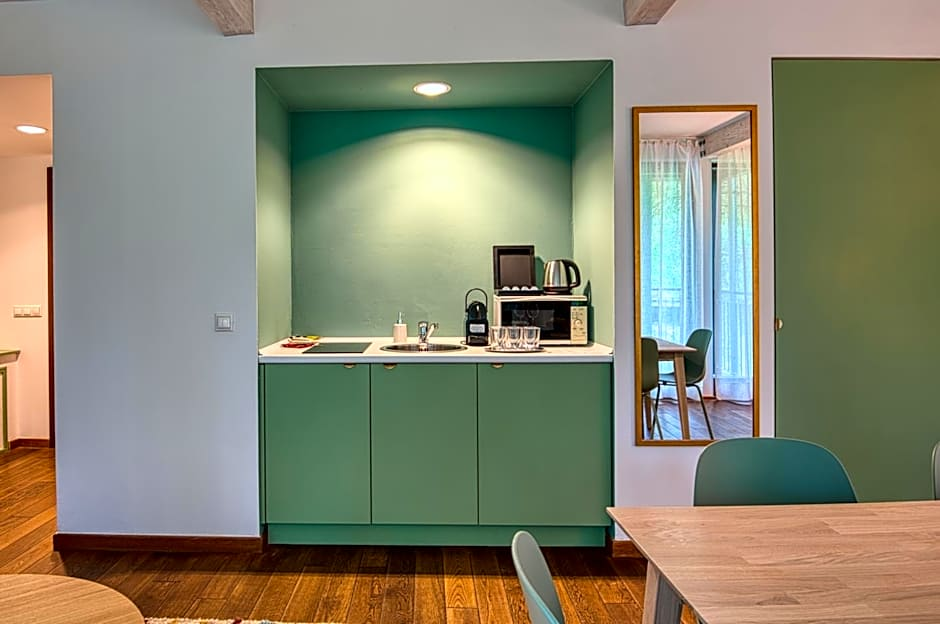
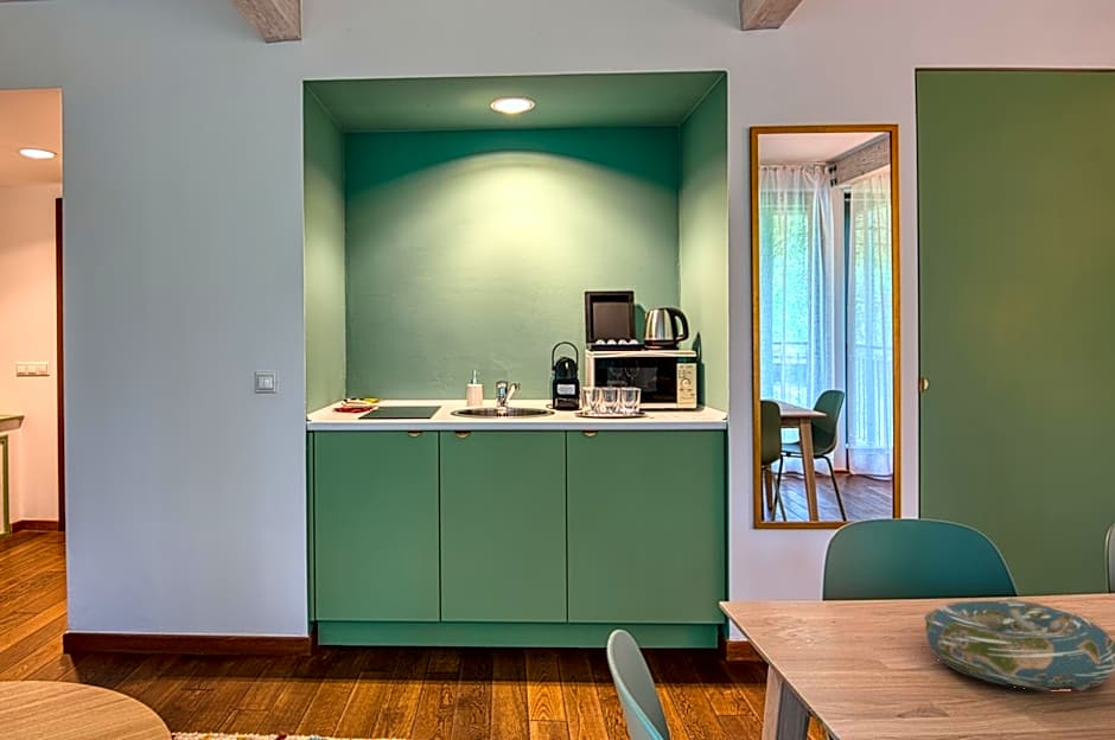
+ decorative bowl [923,597,1115,691]
